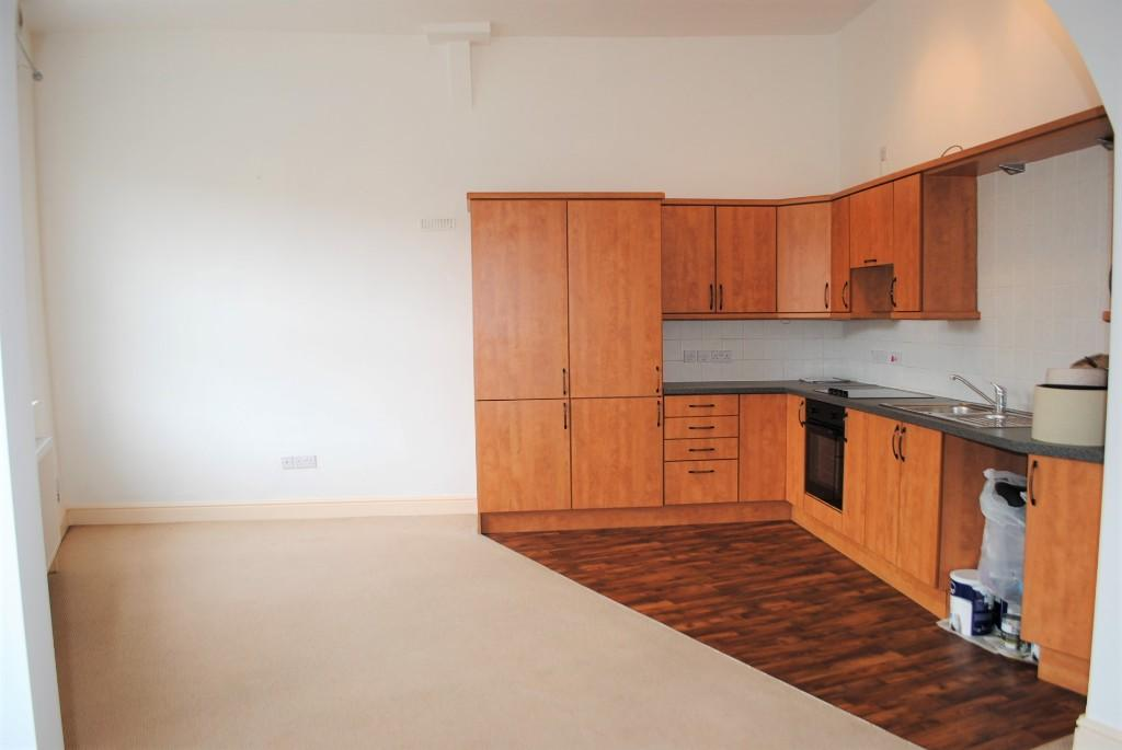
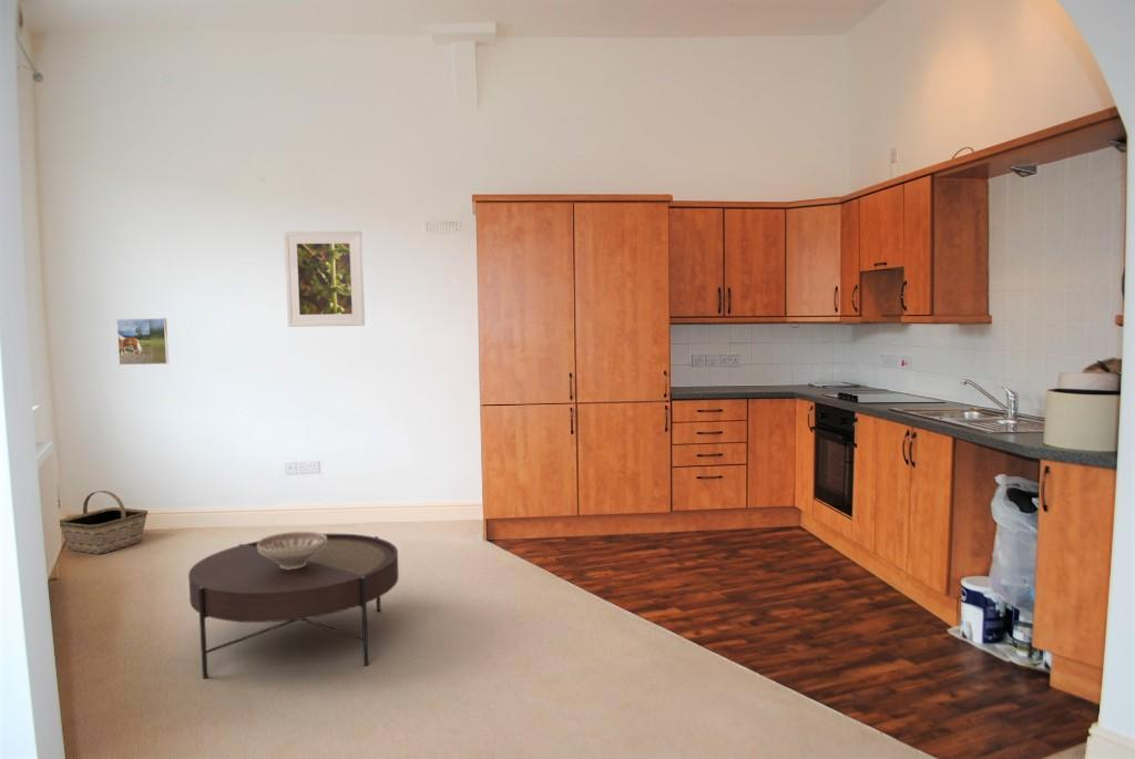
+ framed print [115,317,170,366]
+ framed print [283,230,366,328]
+ decorative bowl [257,531,327,570]
+ coffee table [187,533,400,679]
+ basket [59,490,149,555]
